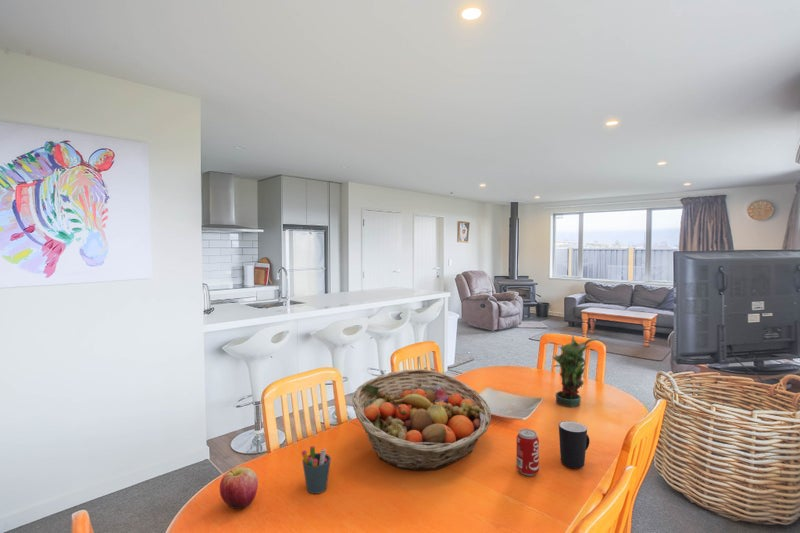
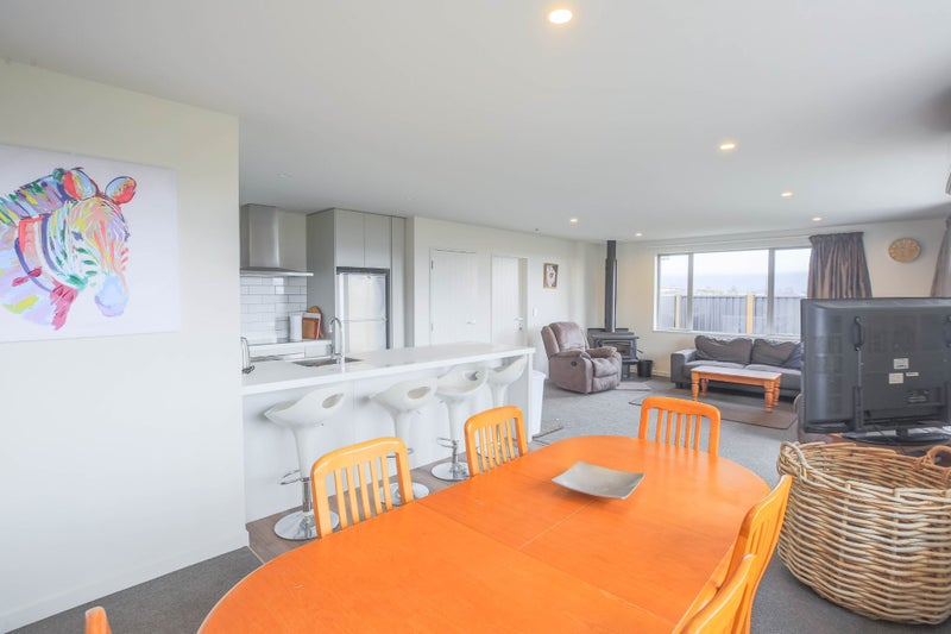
- mug [558,420,591,469]
- pen holder [301,445,332,495]
- potted plant [552,335,600,408]
- apple [219,466,259,510]
- beverage can [515,428,540,477]
- fruit basket [351,368,492,471]
